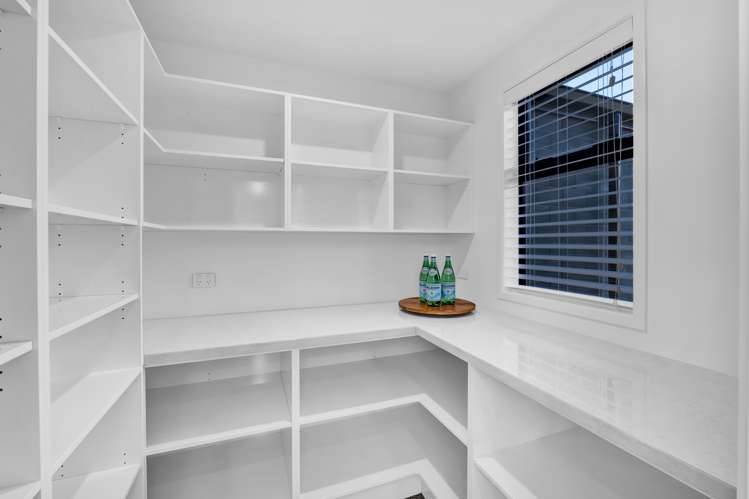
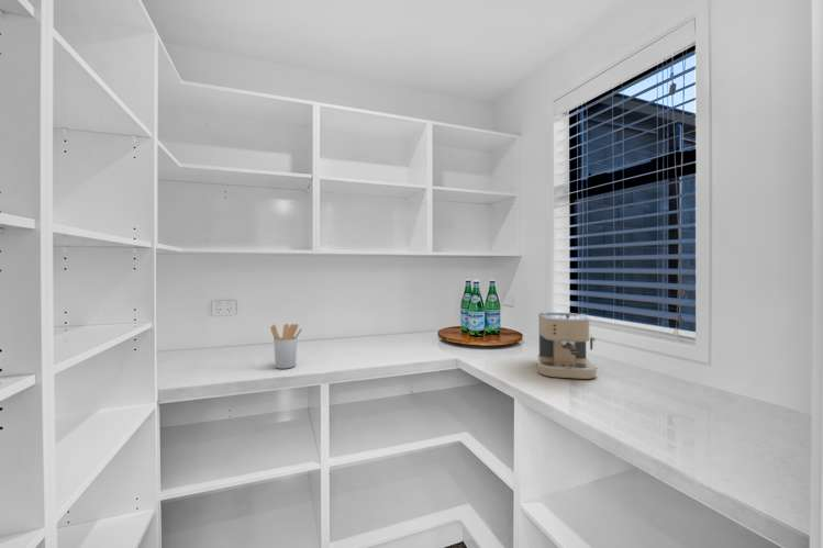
+ utensil holder [269,323,303,370]
+ coffee maker [536,312,599,380]
